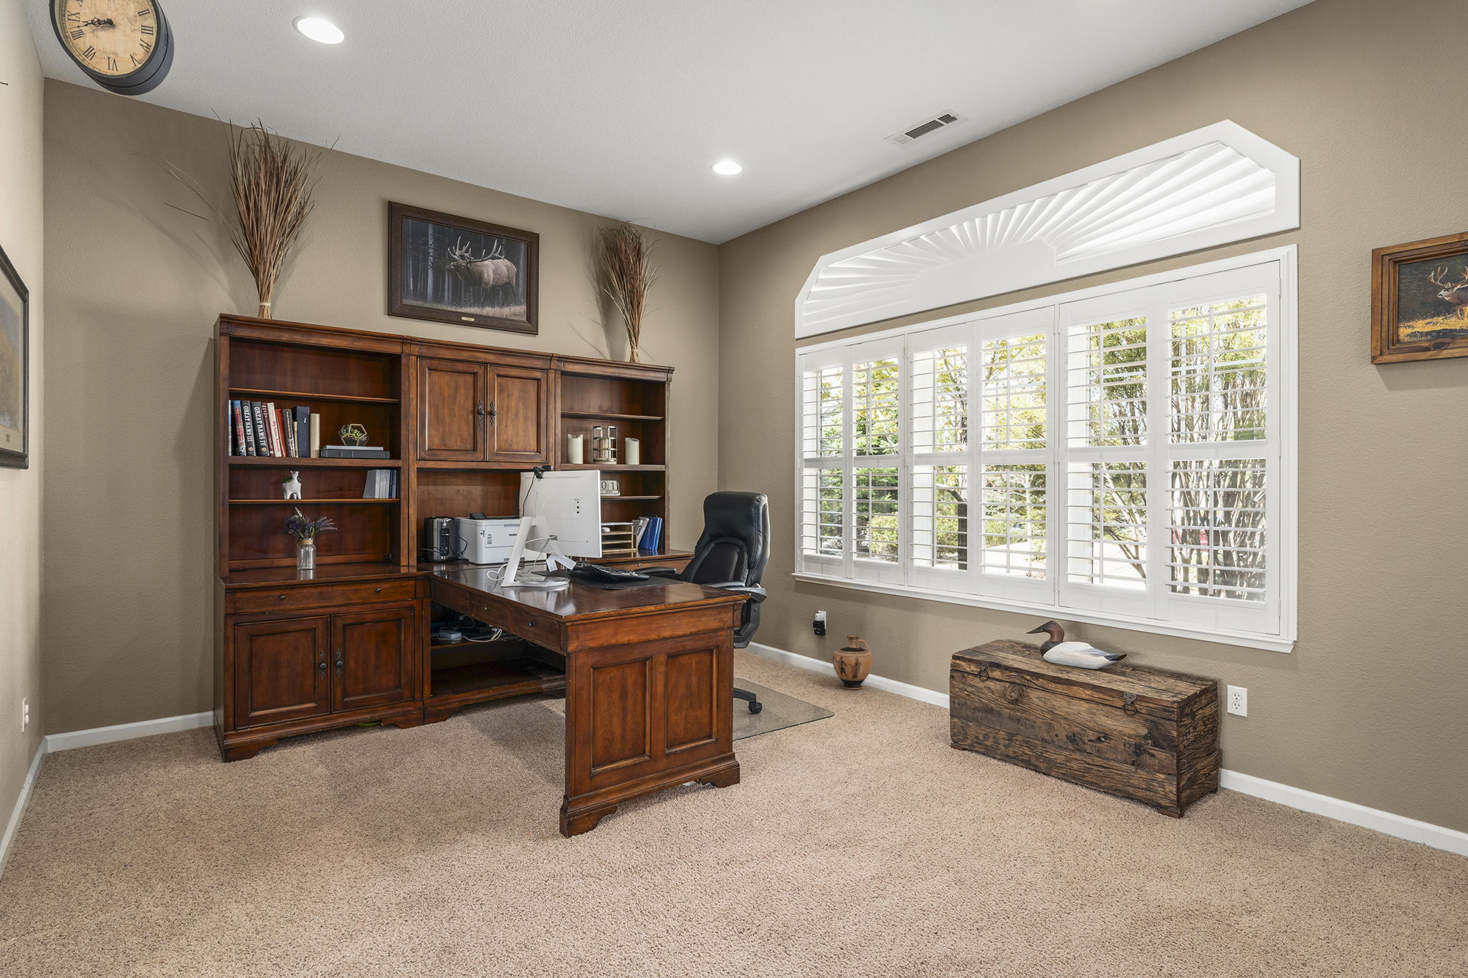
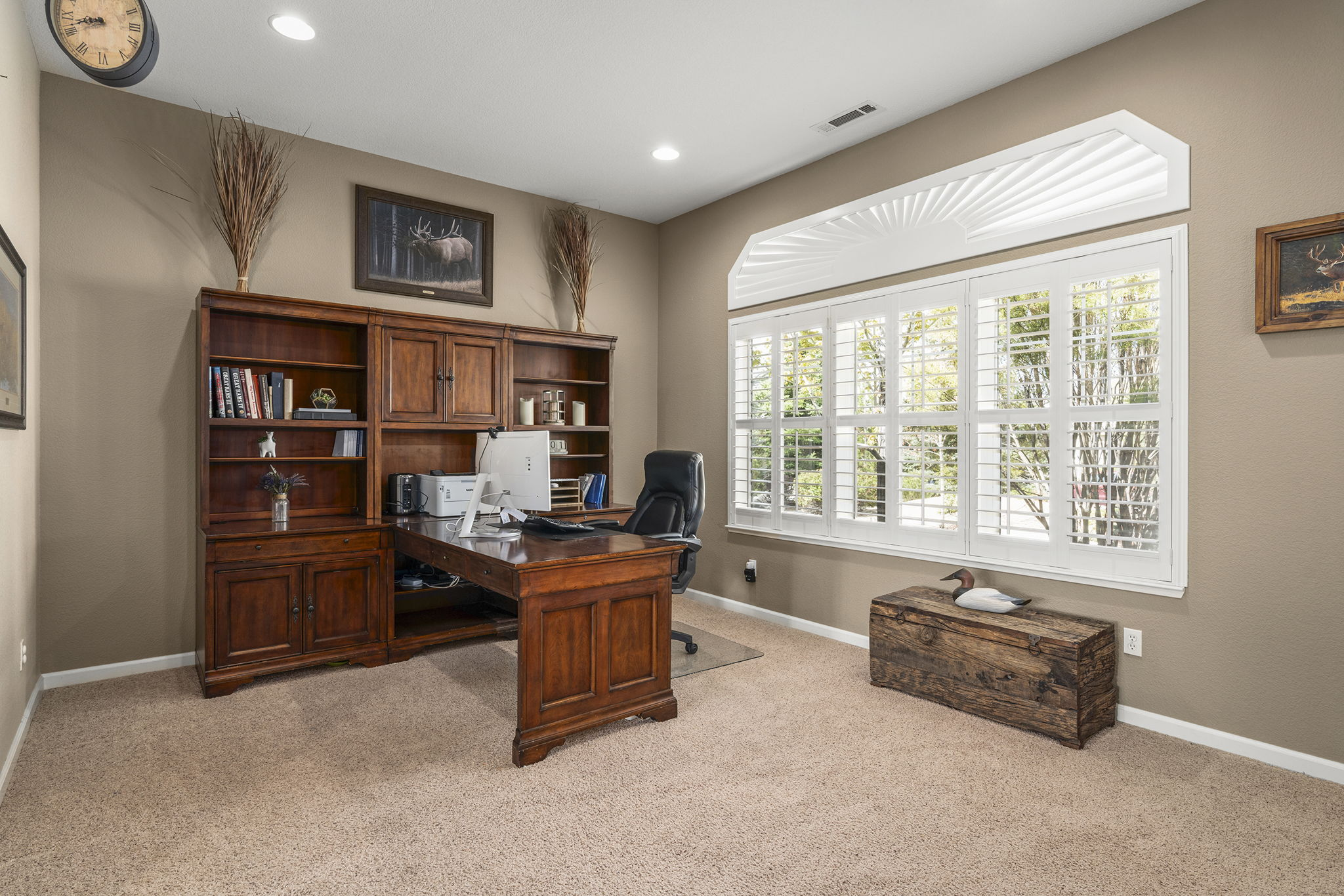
- ceramic jug [832,634,873,690]
